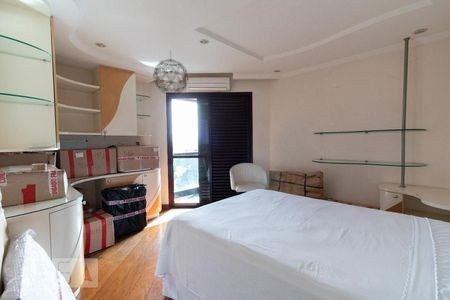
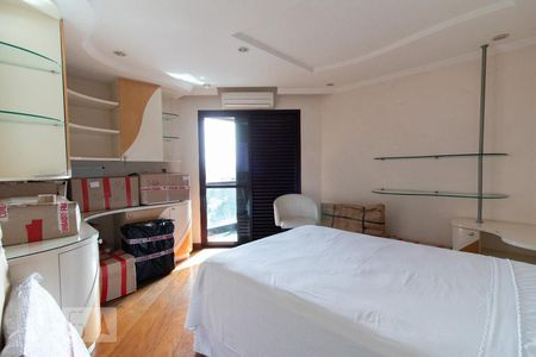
- pendant light [152,50,189,96]
